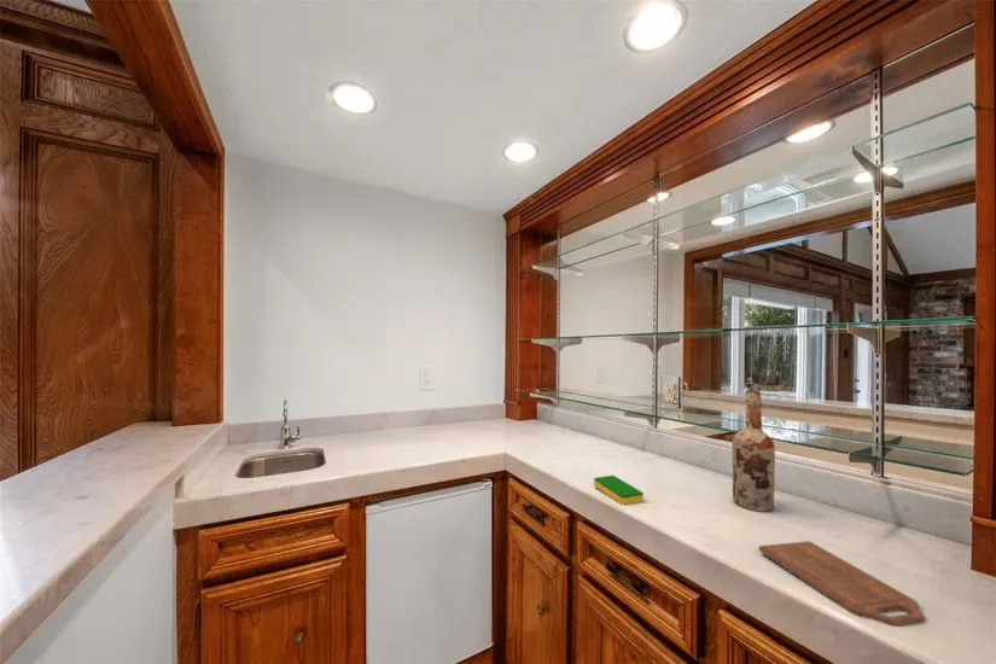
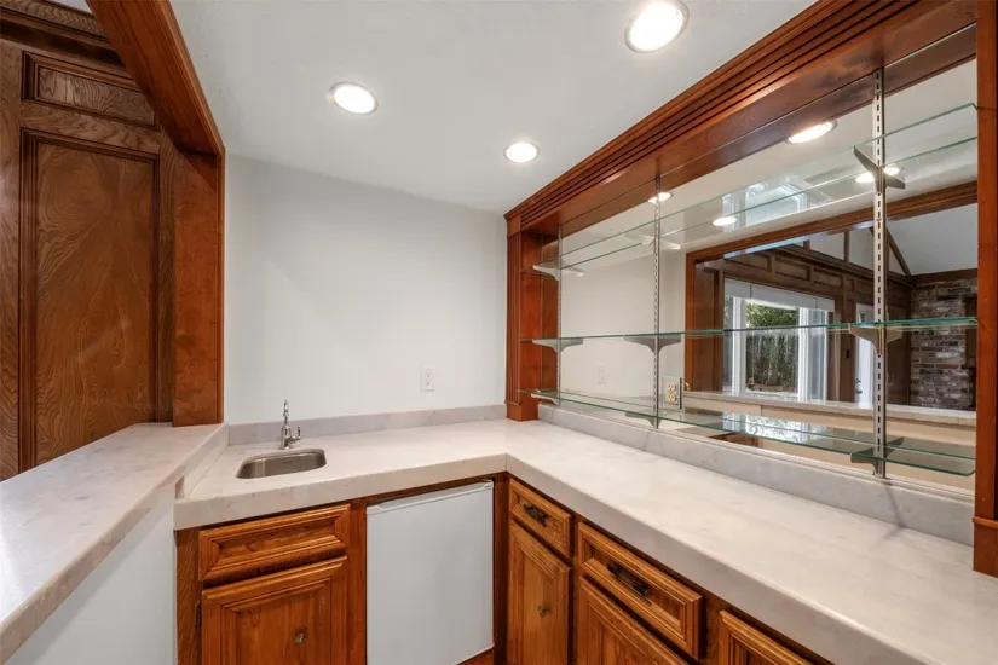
- cutting board [758,540,925,627]
- dish sponge [593,474,645,506]
- wine bottle [732,389,776,512]
